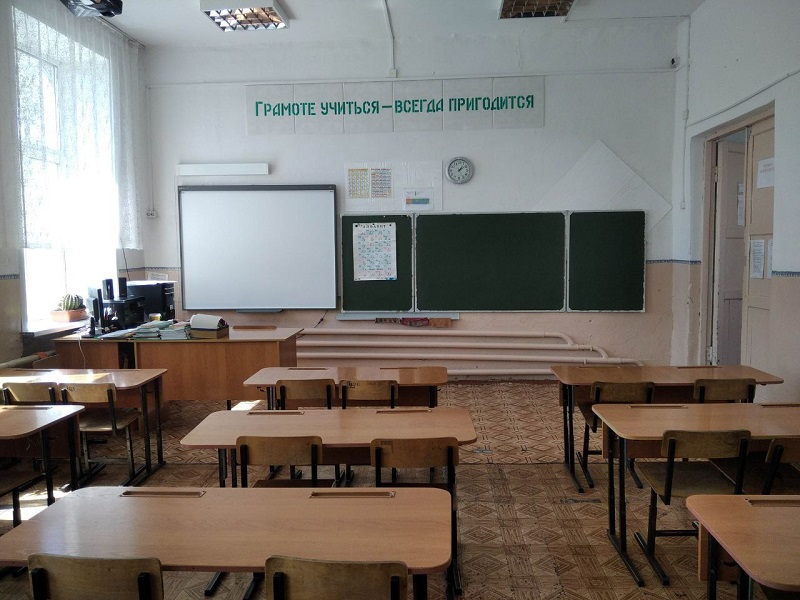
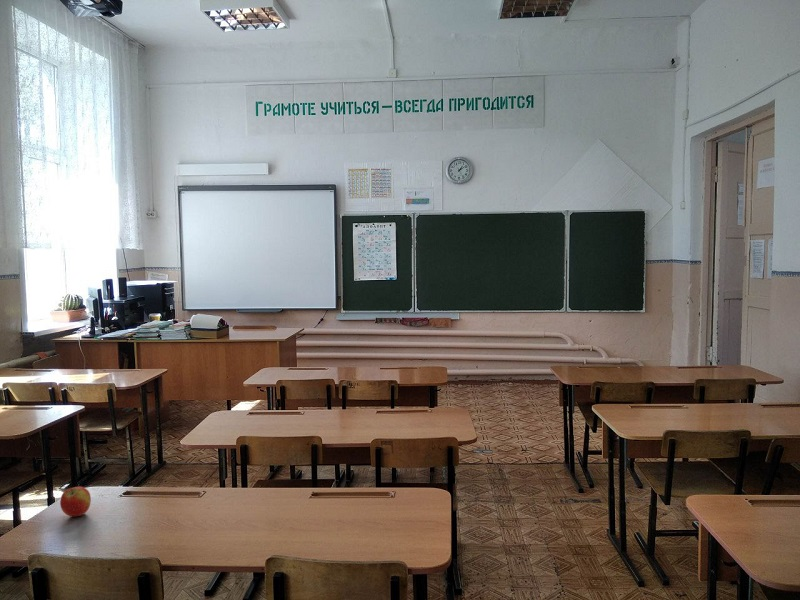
+ apple [59,486,92,517]
